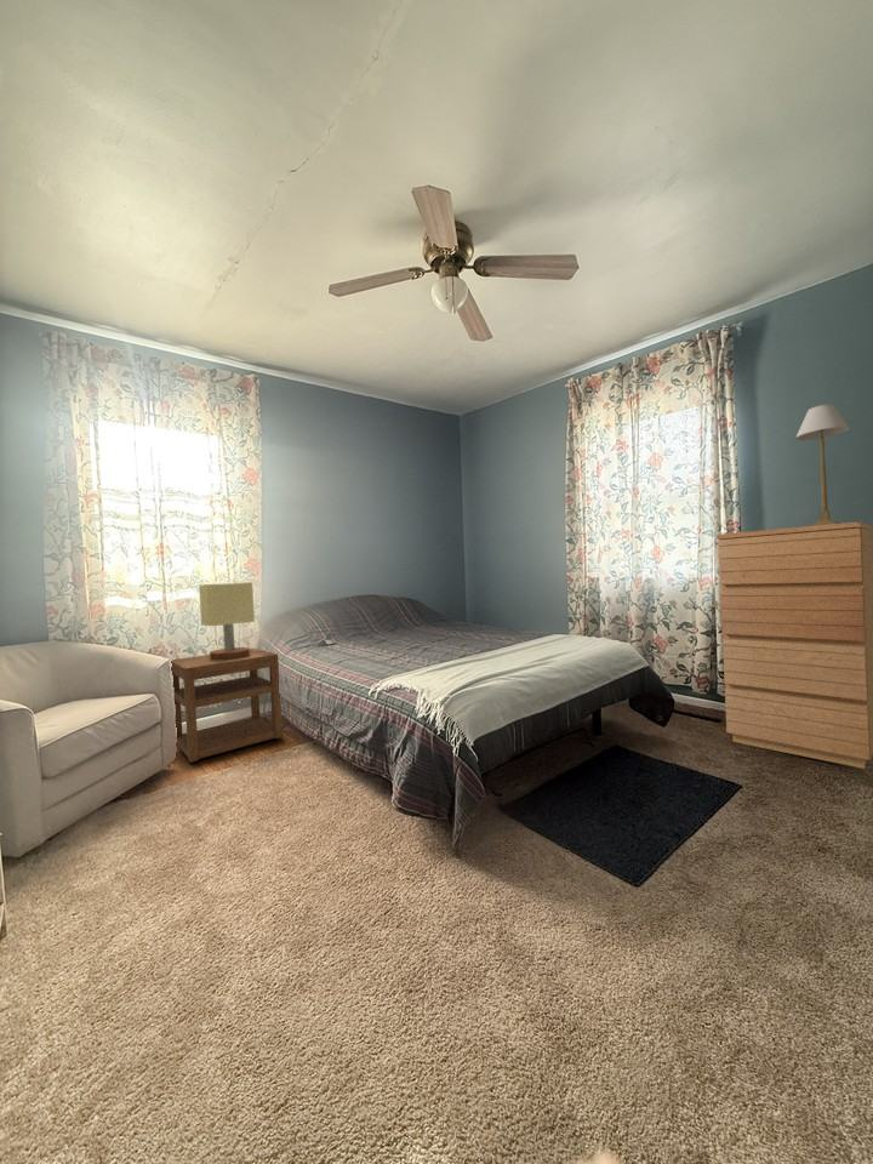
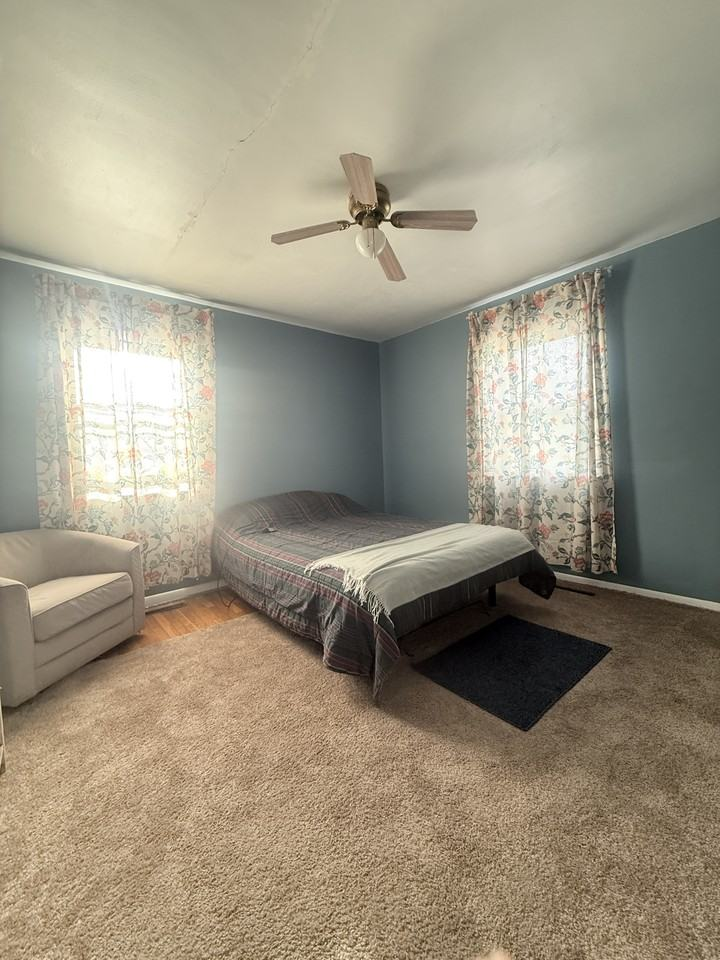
- table lamp [198,581,256,661]
- nightstand [171,647,284,764]
- dresser [715,520,873,770]
- table lamp [794,403,851,526]
